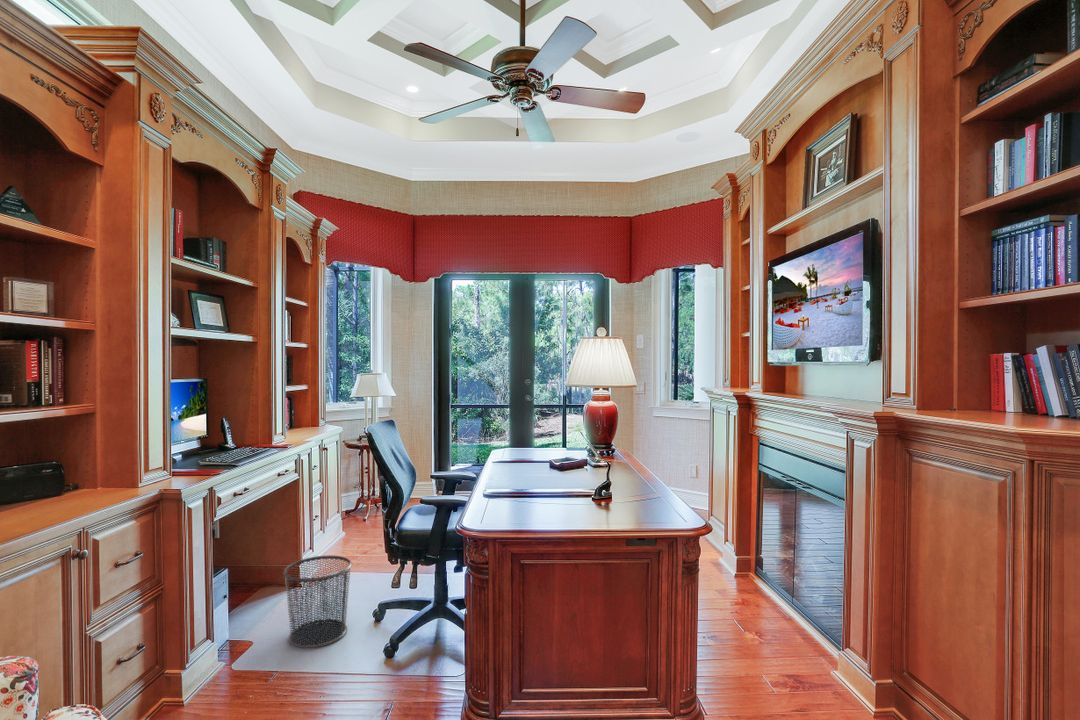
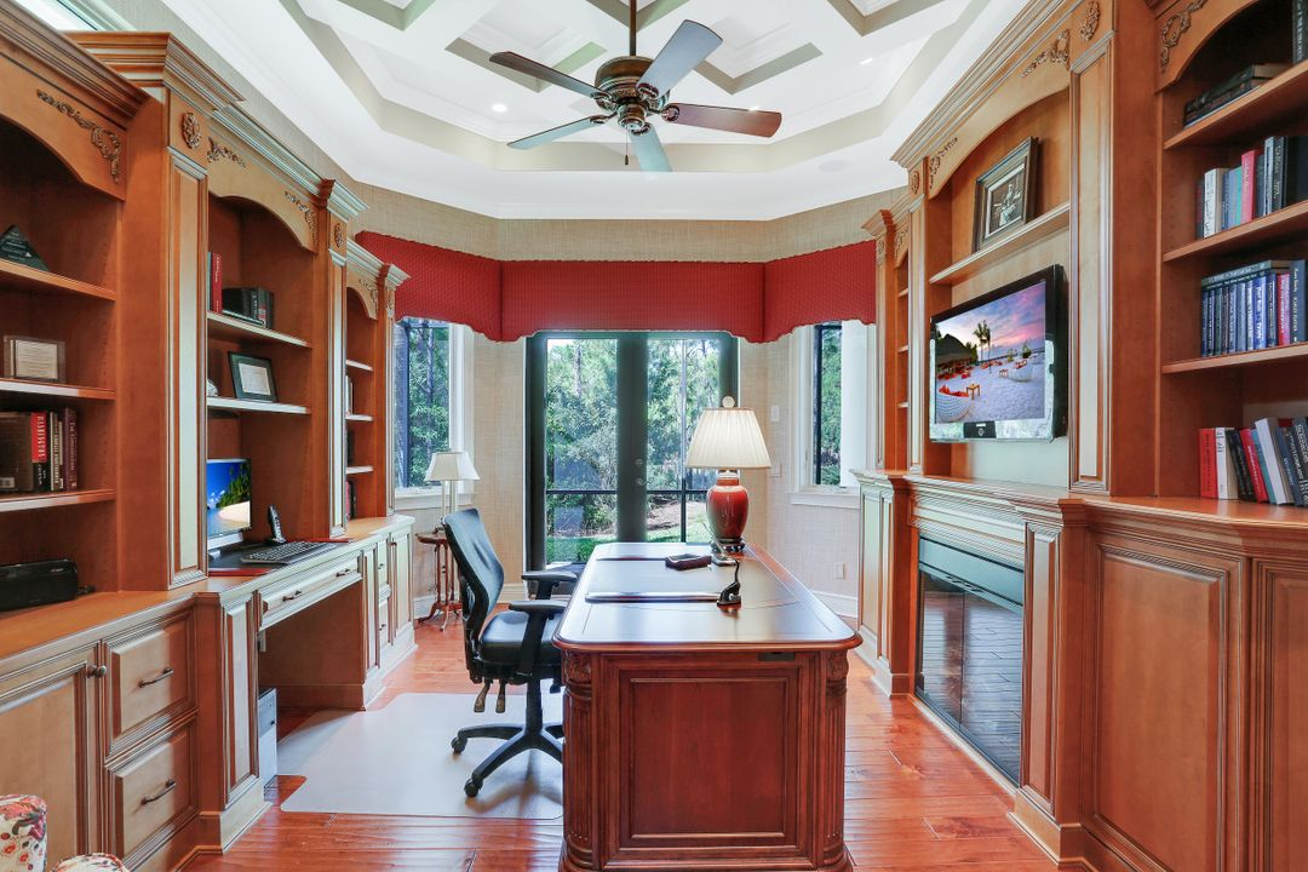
- waste bin [282,554,353,649]
